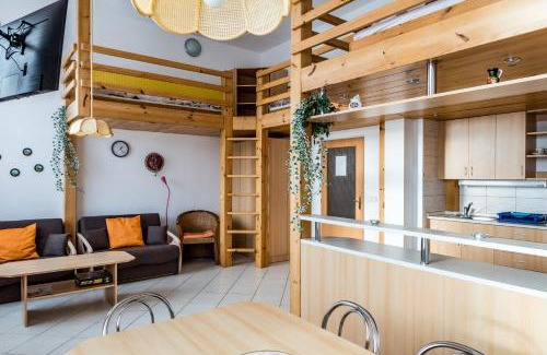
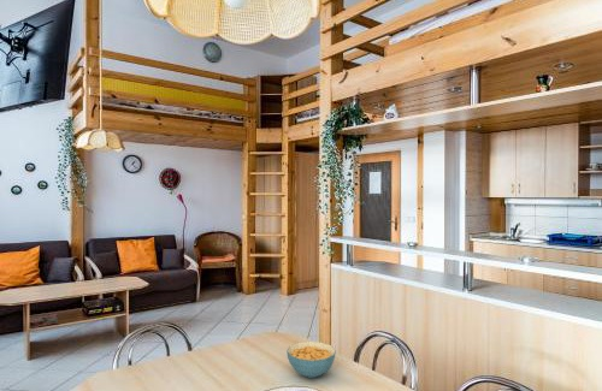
+ cereal bowl [285,340,337,379]
